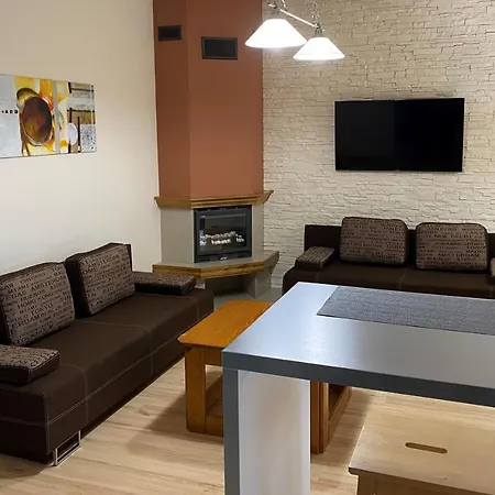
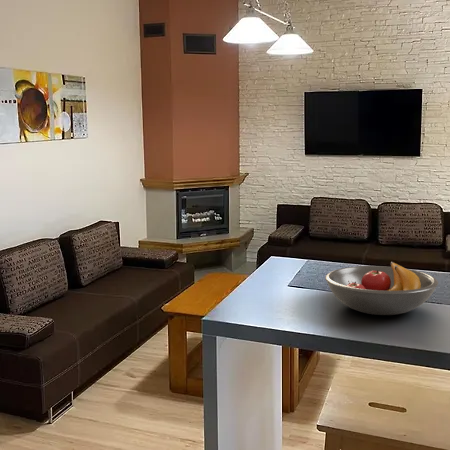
+ fruit bowl [324,261,439,316]
